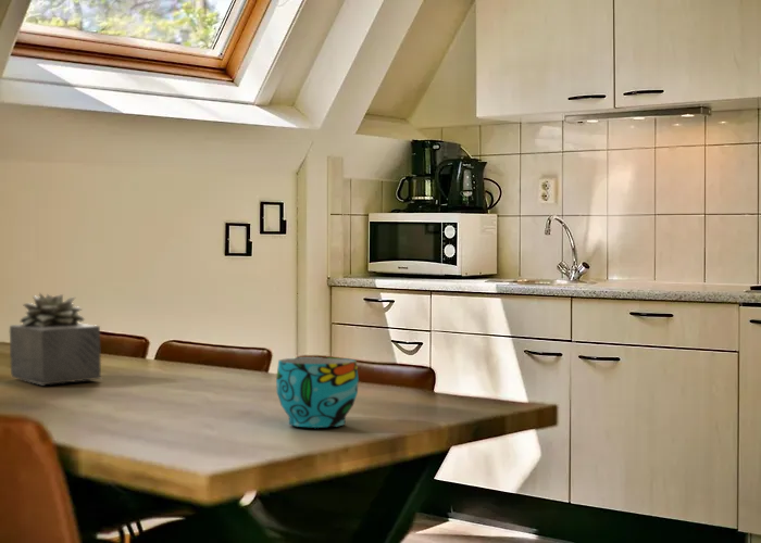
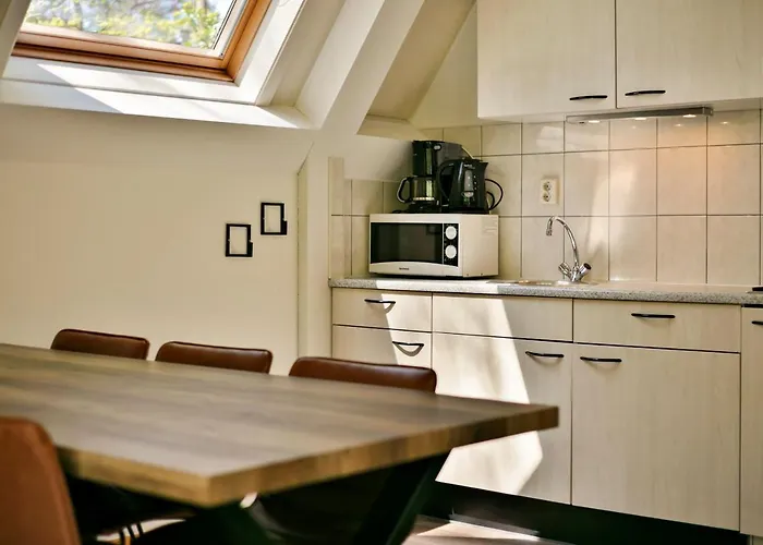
- cup [275,356,360,429]
- succulent plant [9,292,103,386]
